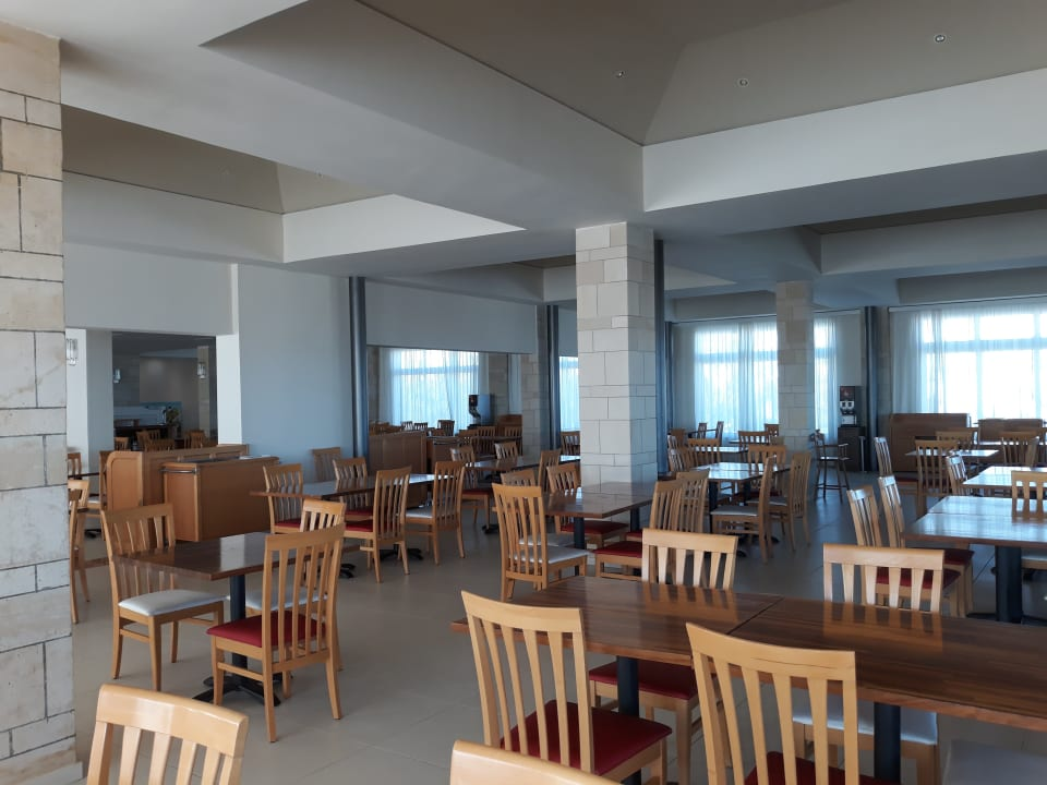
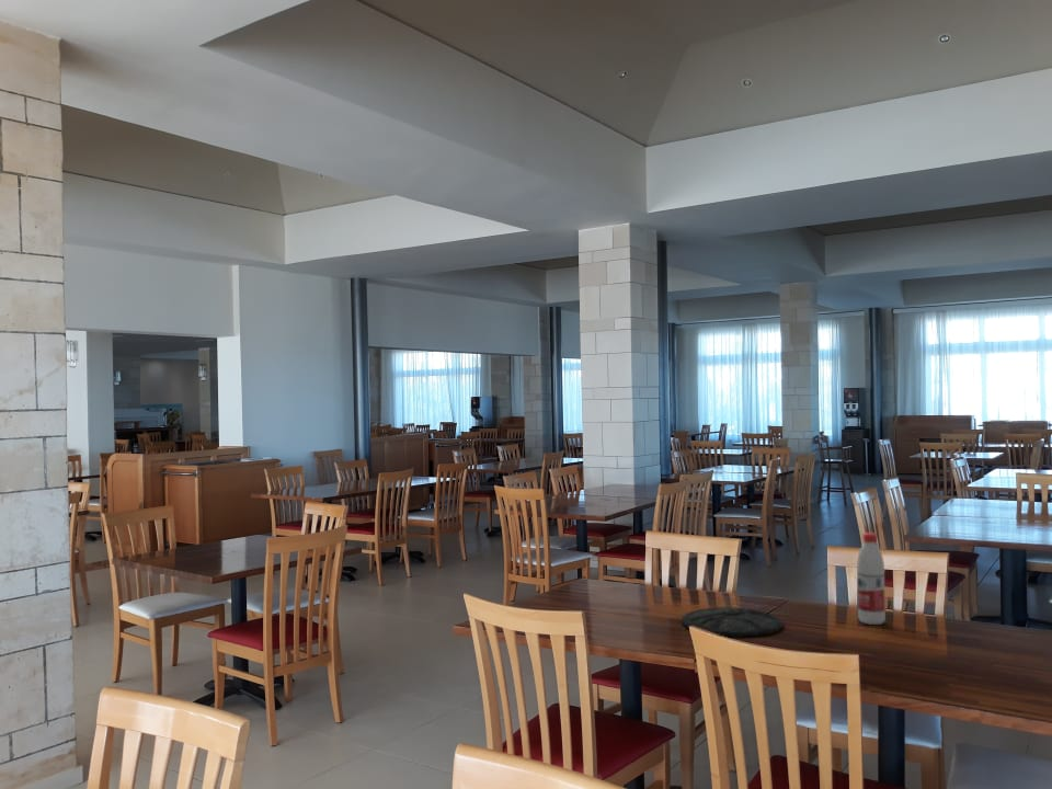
+ water bottle [856,531,887,626]
+ plate [681,606,785,638]
